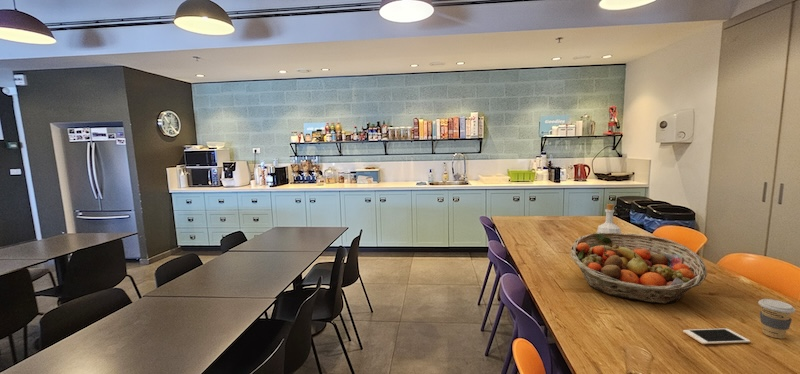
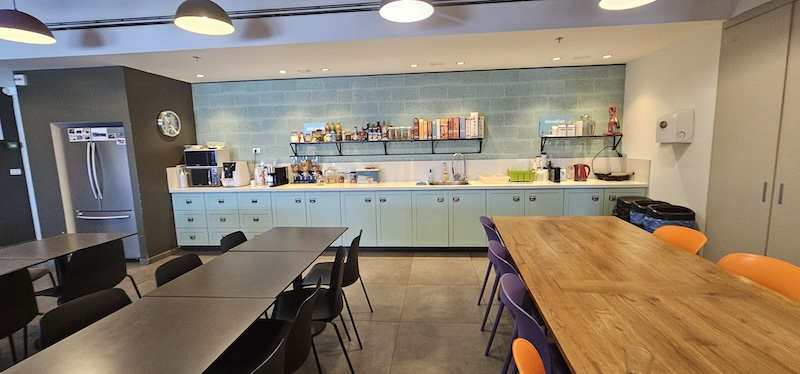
- coffee cup [757,298,796,340]
- bottle [596,203,622,233]
- cell phone [682,327,751,345]
- fruit basket [569,232,708,305]
